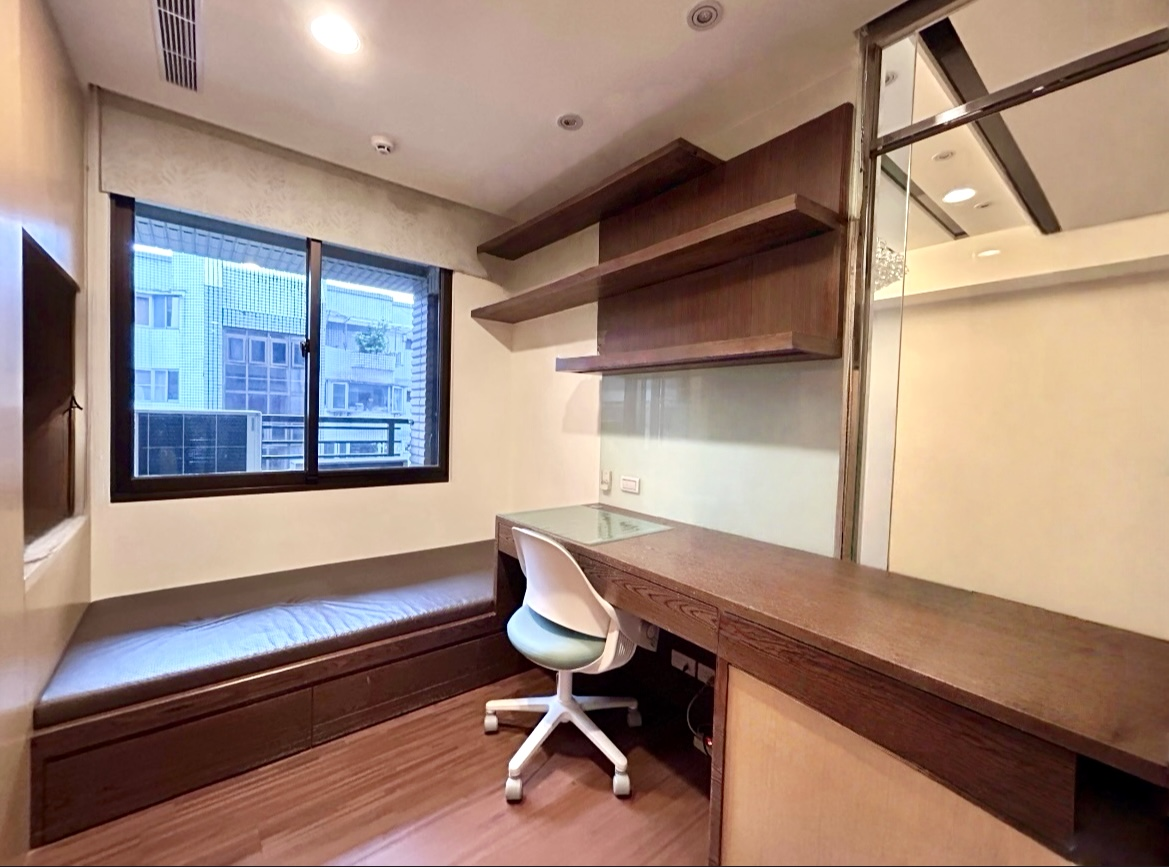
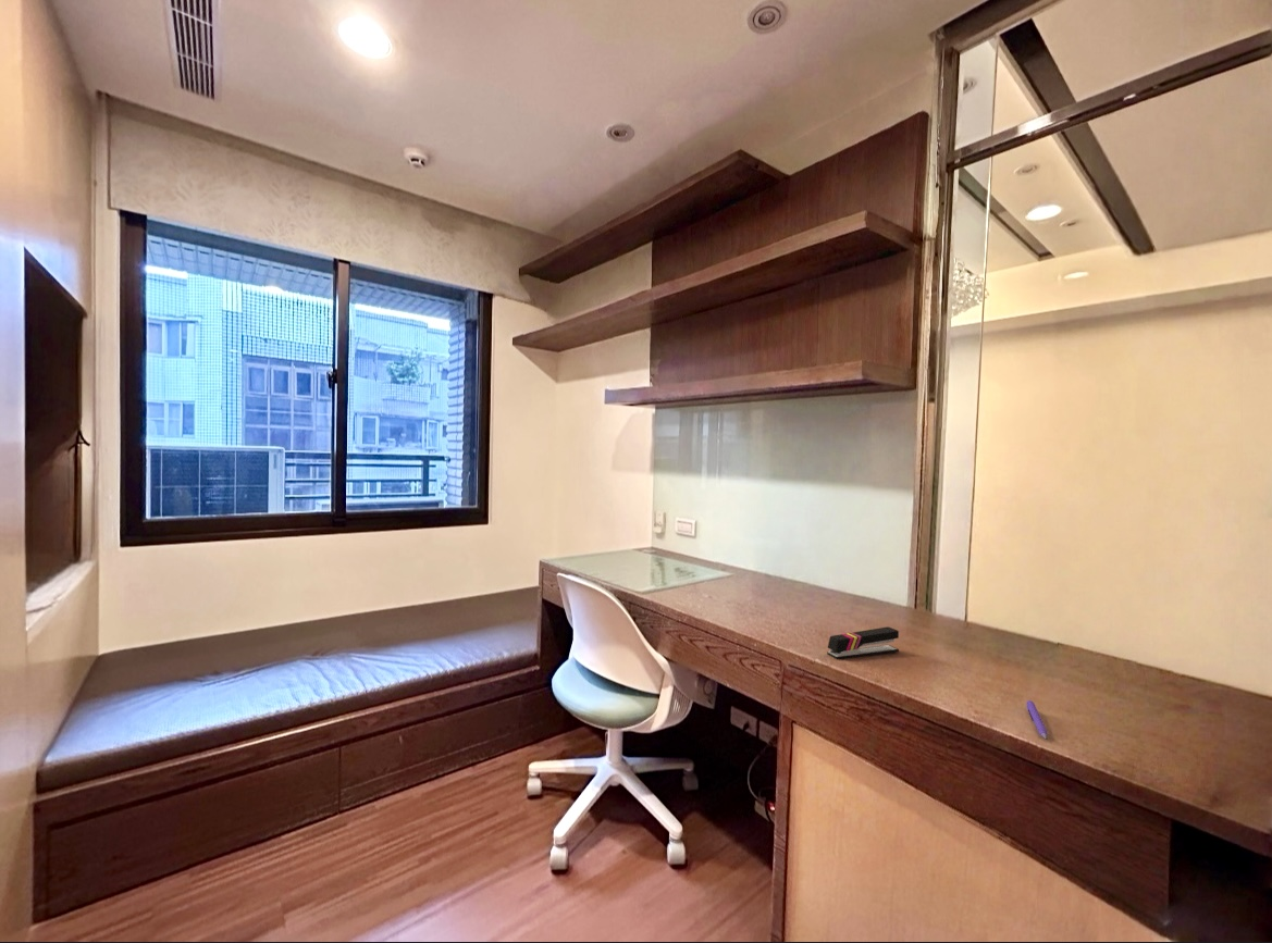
+ pen [1025,699,1048,740]
+ stapler [826,625,900,660]
